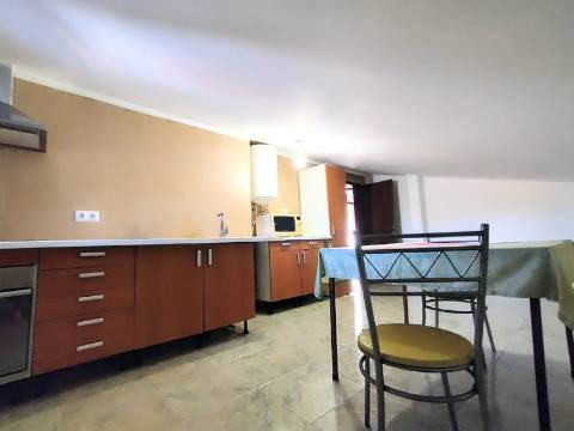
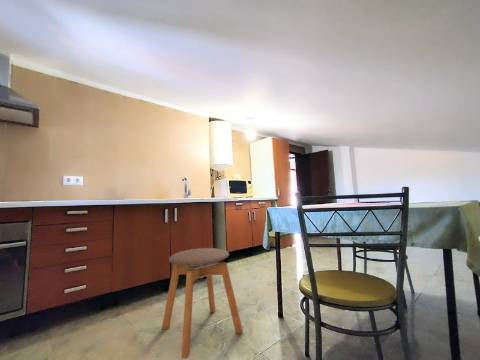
+ stool [161,247,244,360]
